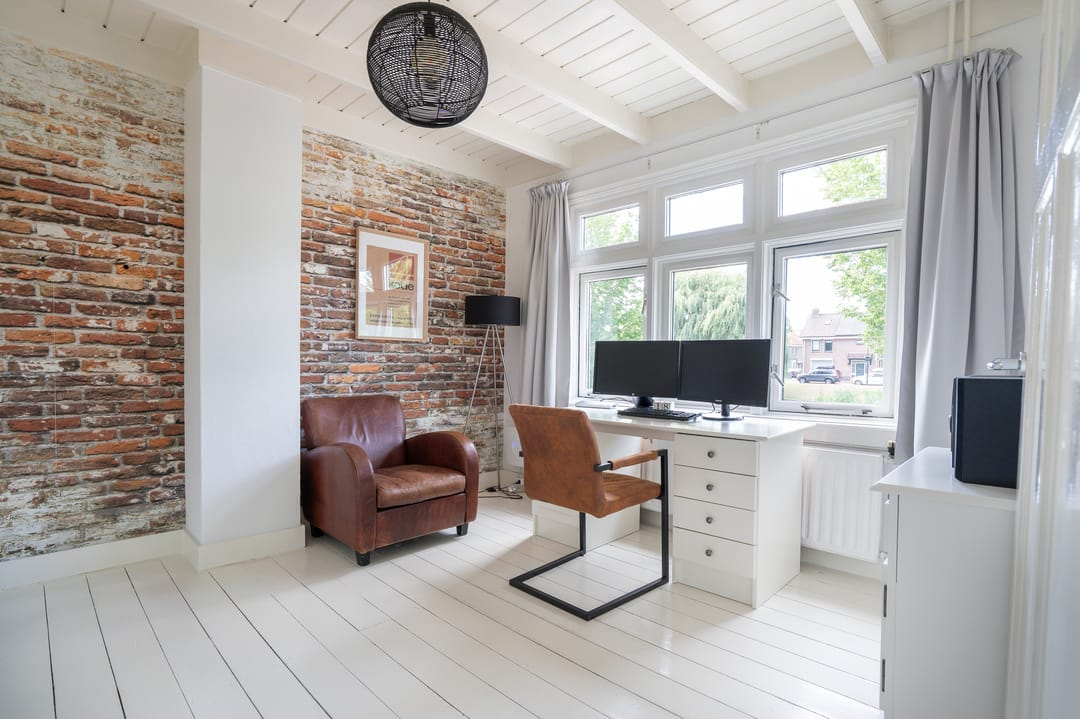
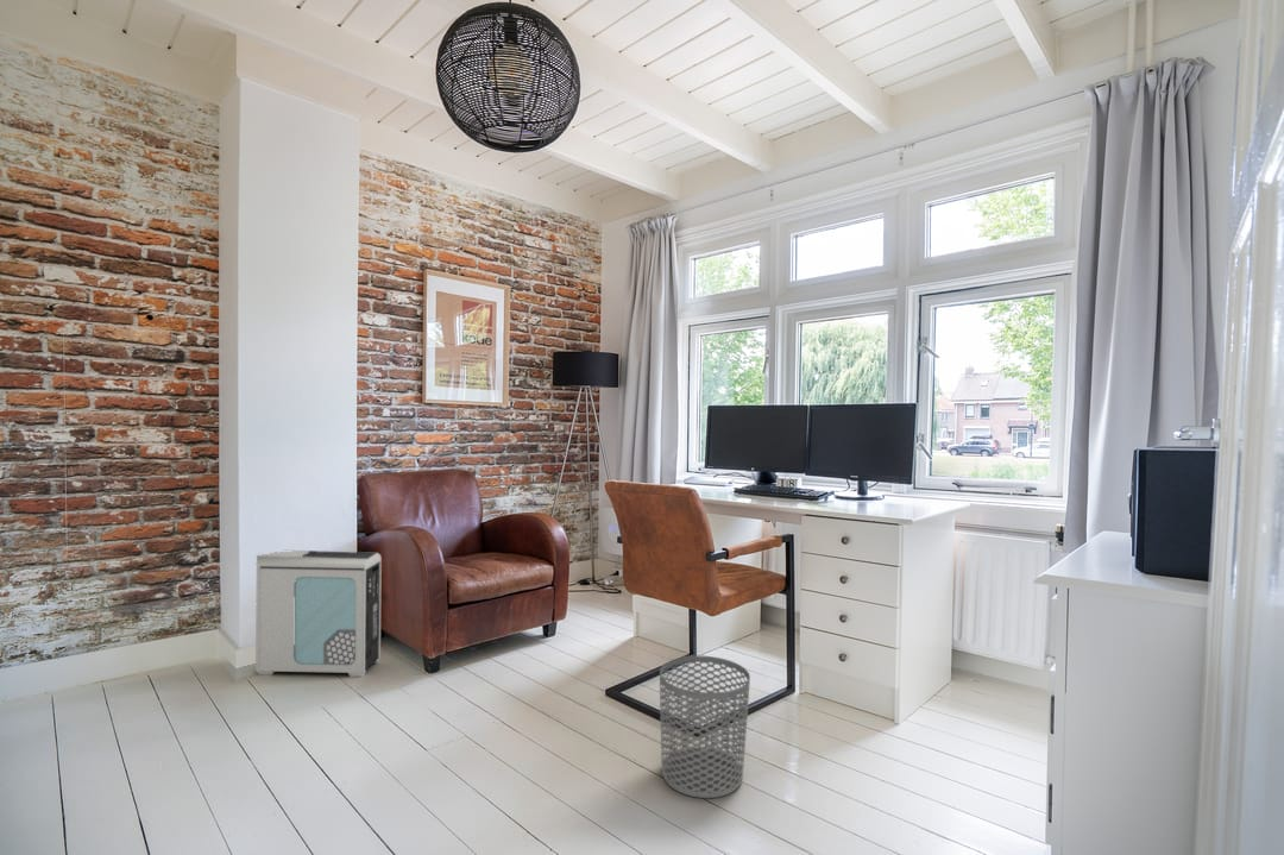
+ air purifier [254,549,383,678]
+ waste bin [659,655,751,799]
